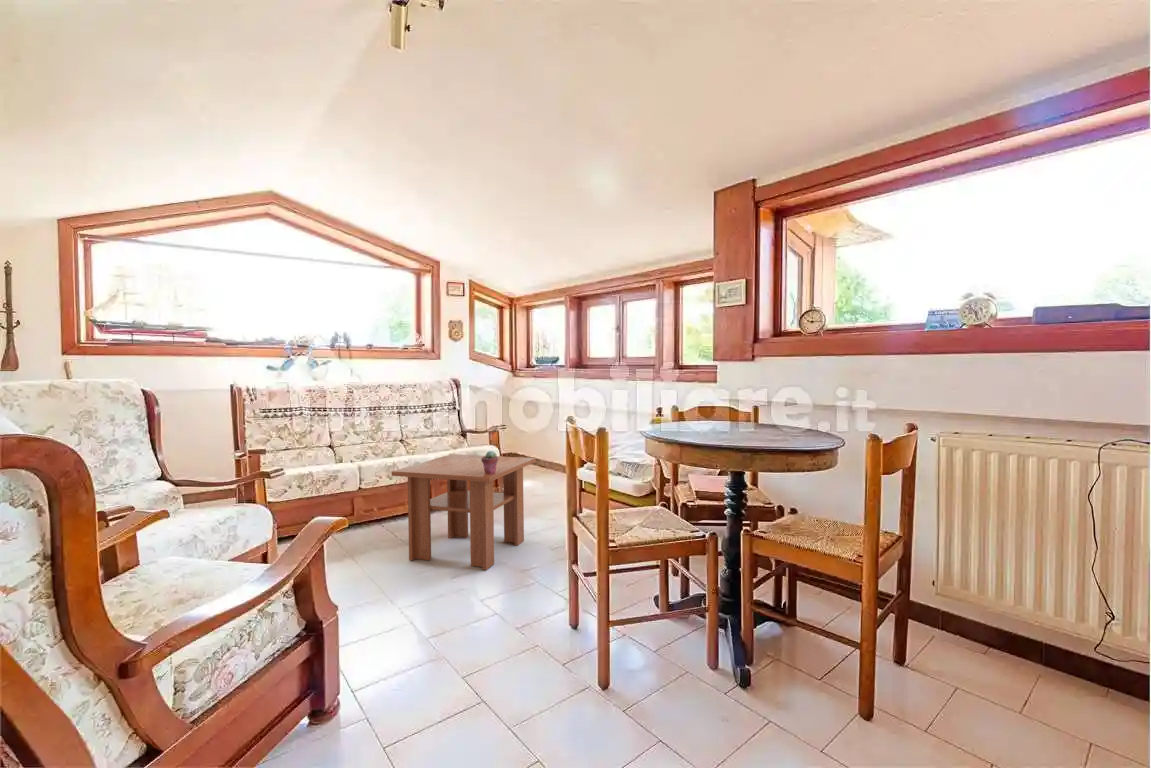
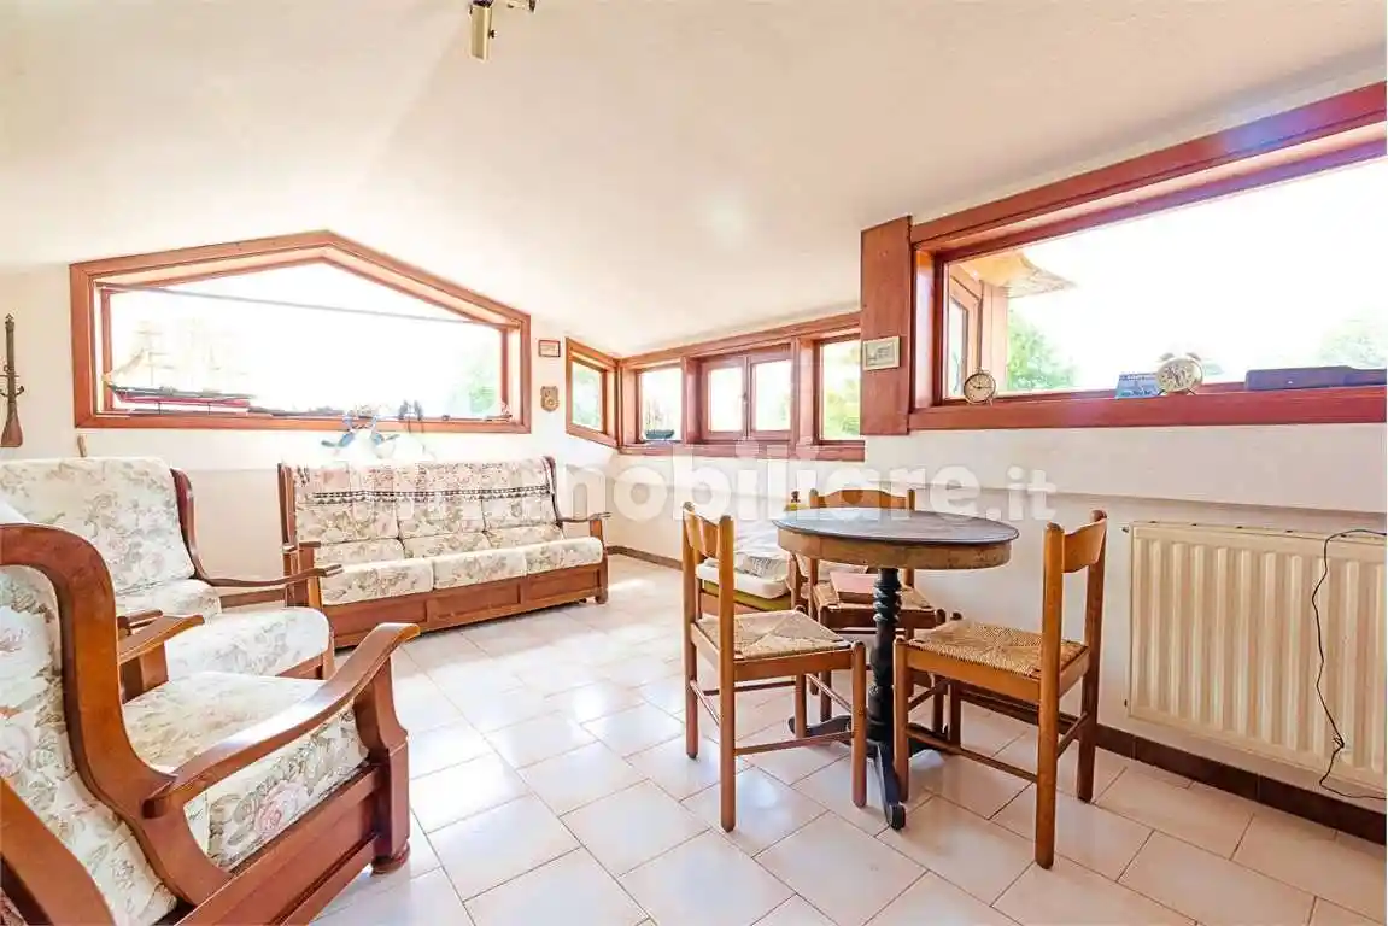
- potted succulent [481,450,498,474]
- coffee table [390,453,537,571]
